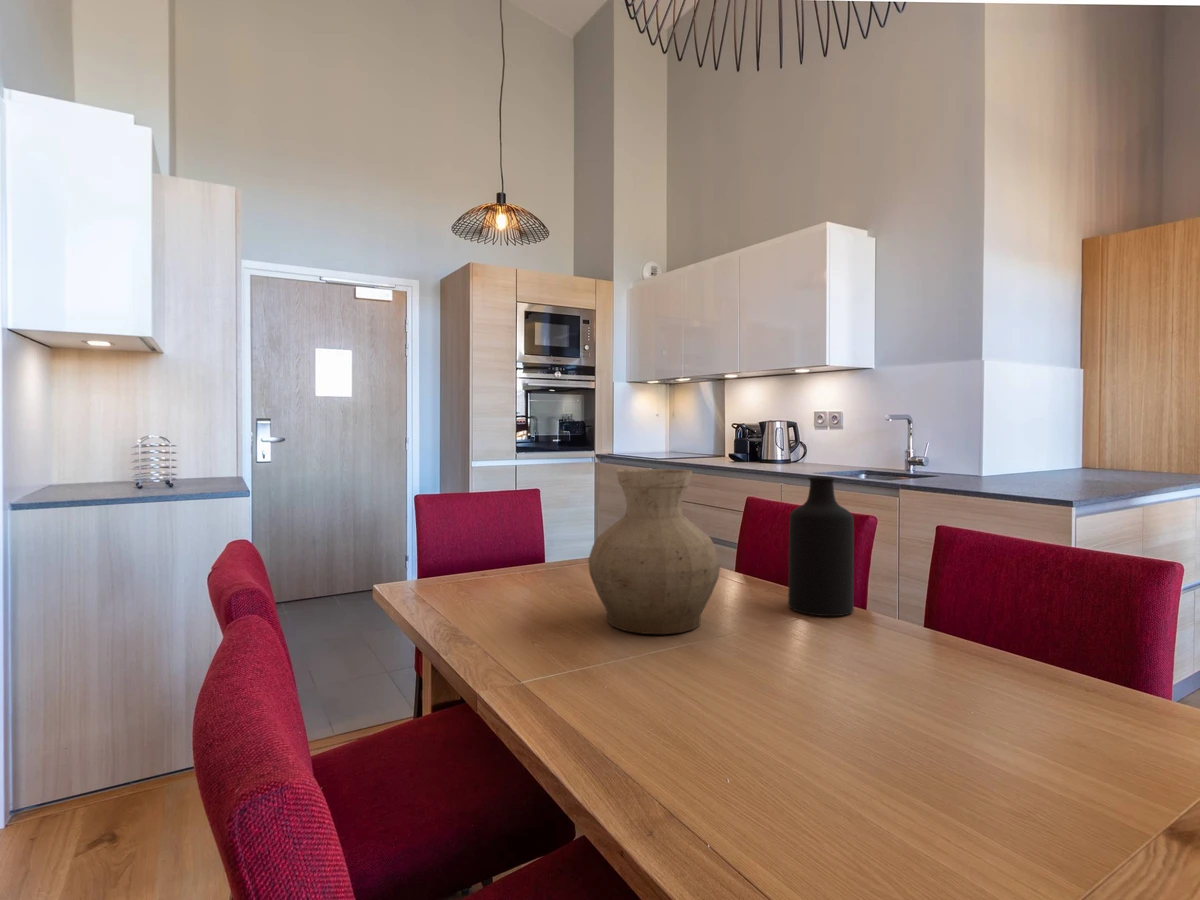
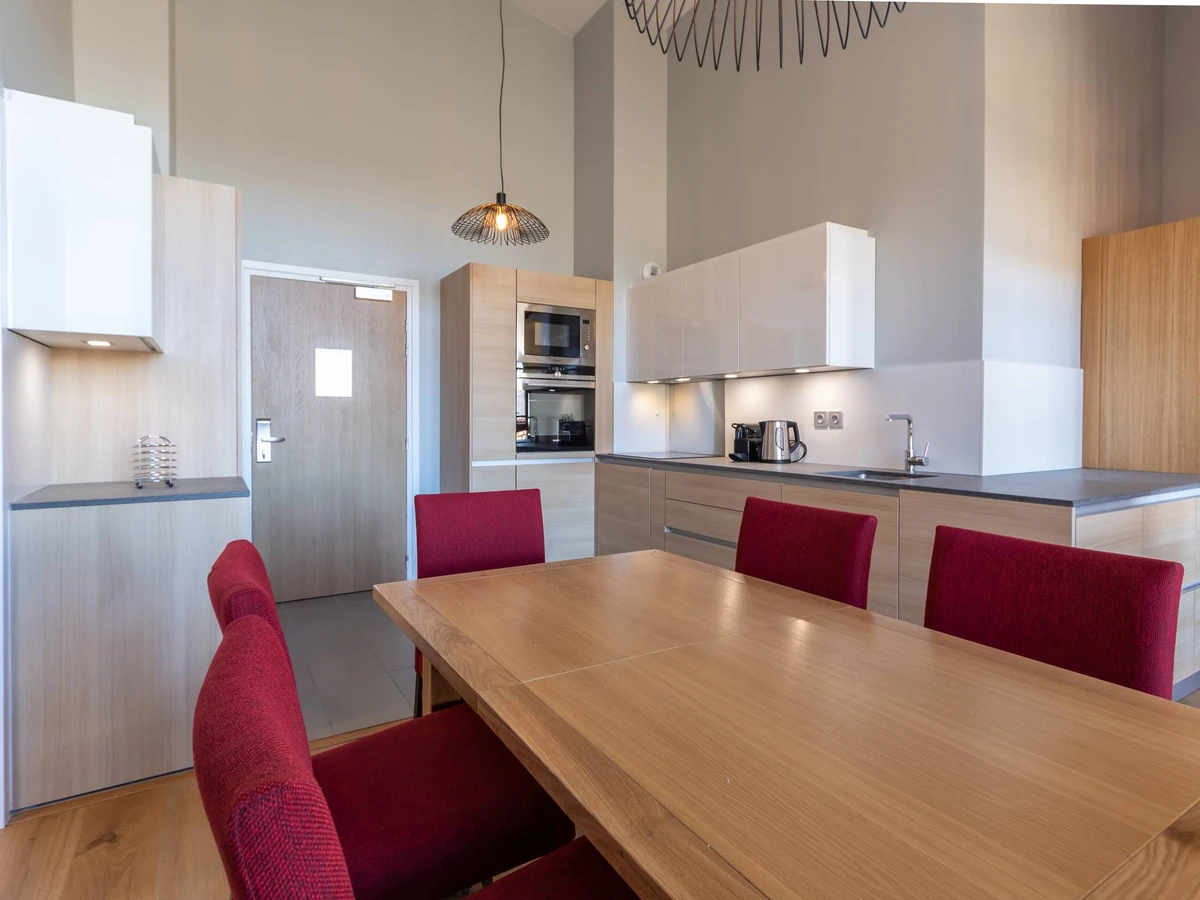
- vase [587,468,721,635]
- bottle [787,475,855,617]
